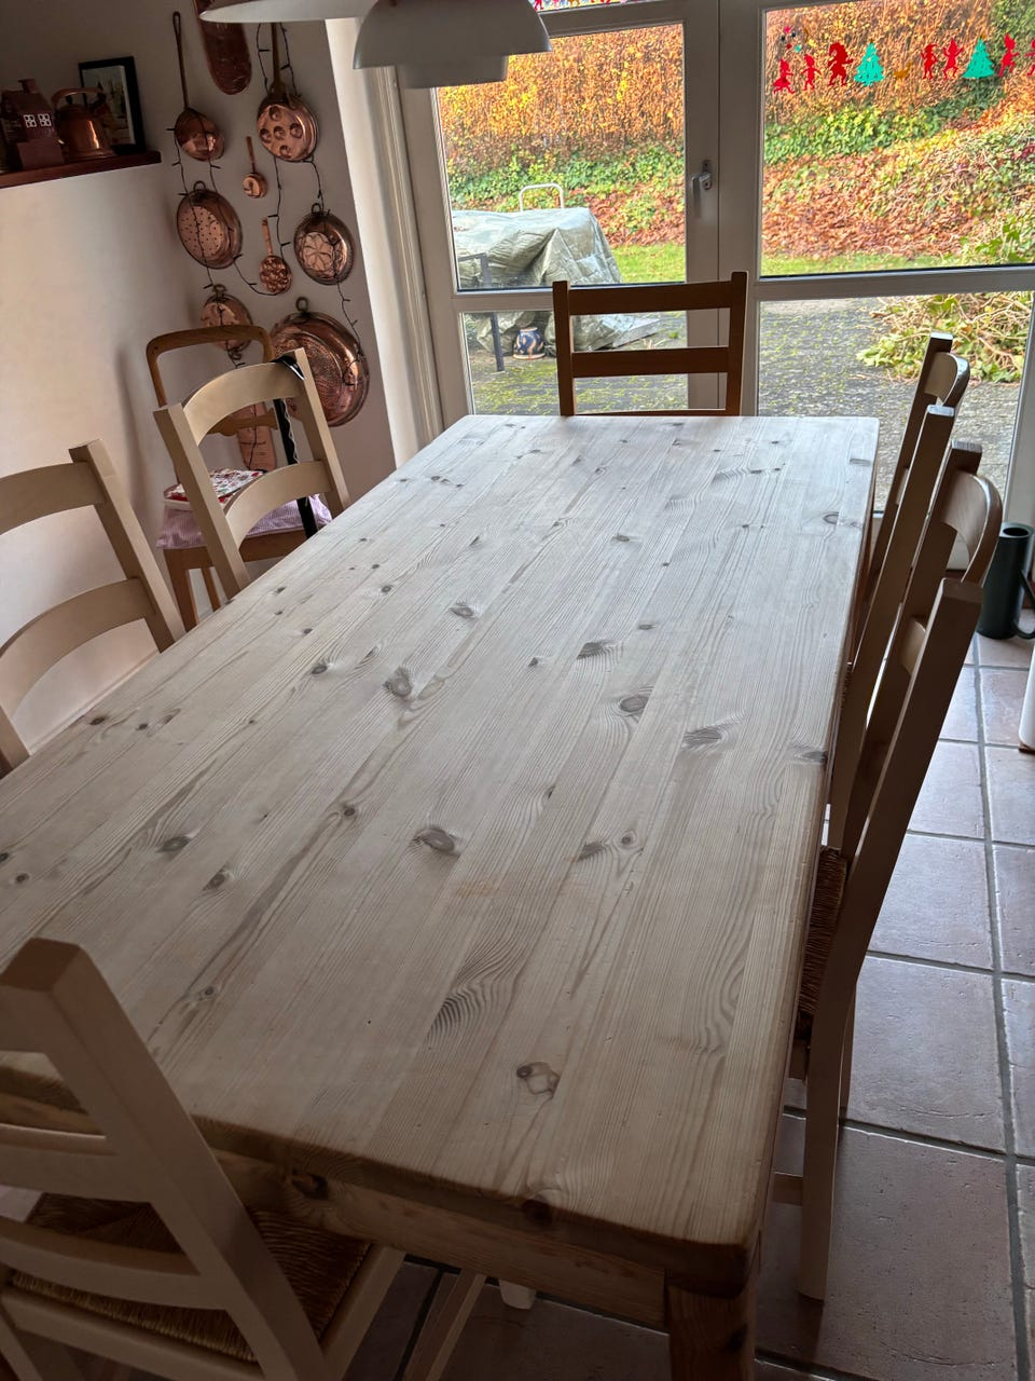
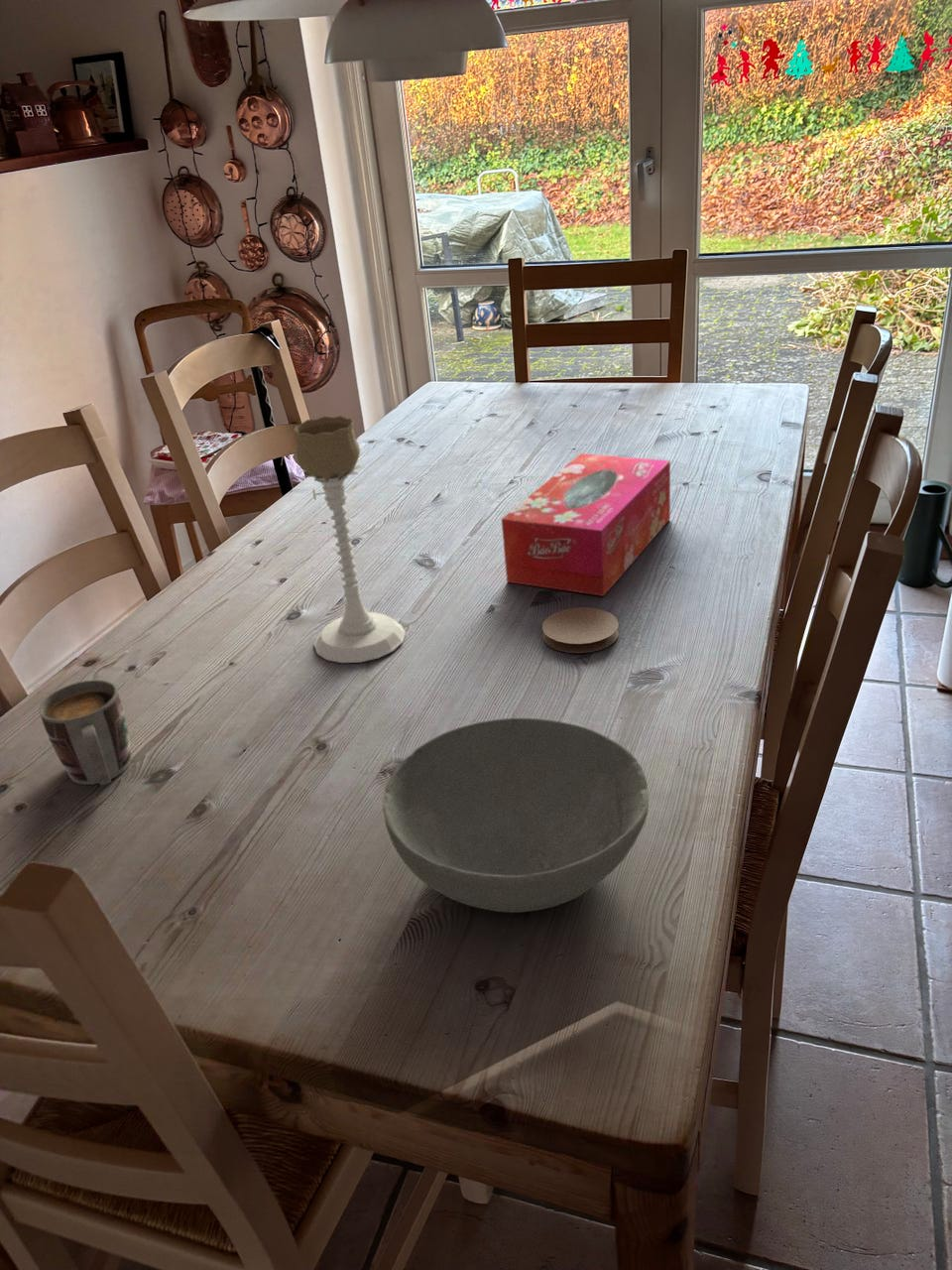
+ bowl [382,717,650,914]
+ candle holder [293,415,407,664]
+ mug [38,679,133,786]
+ tissue box [501,452,671,597]
+ coaster [541,606,620,654]
